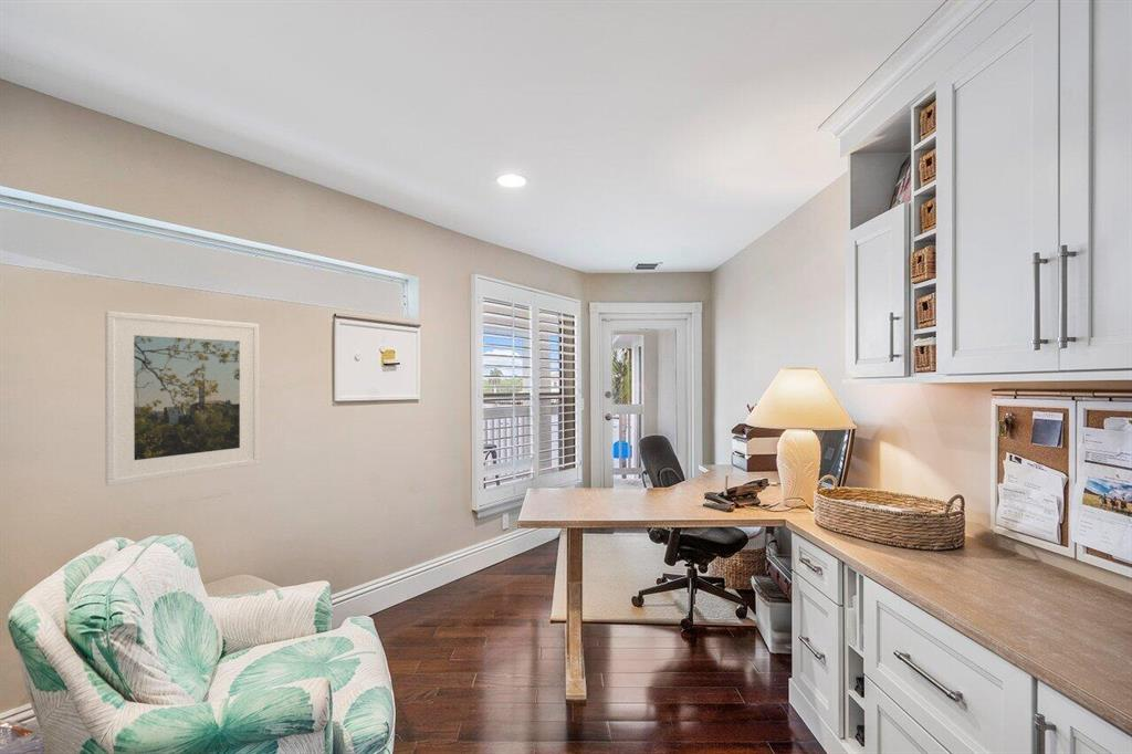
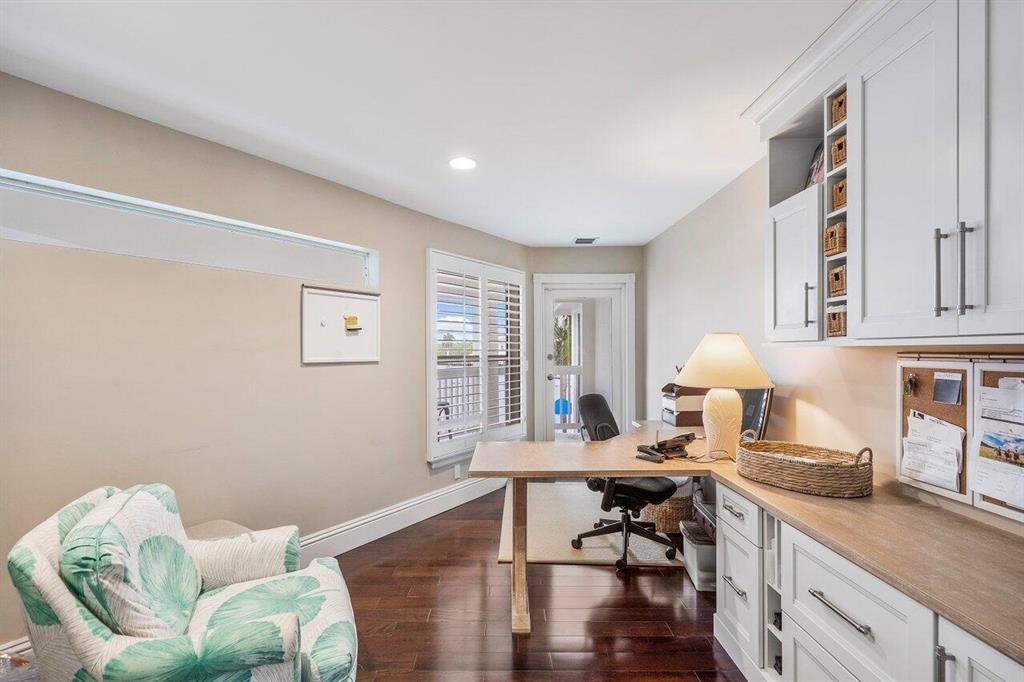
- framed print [104,310,260,486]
